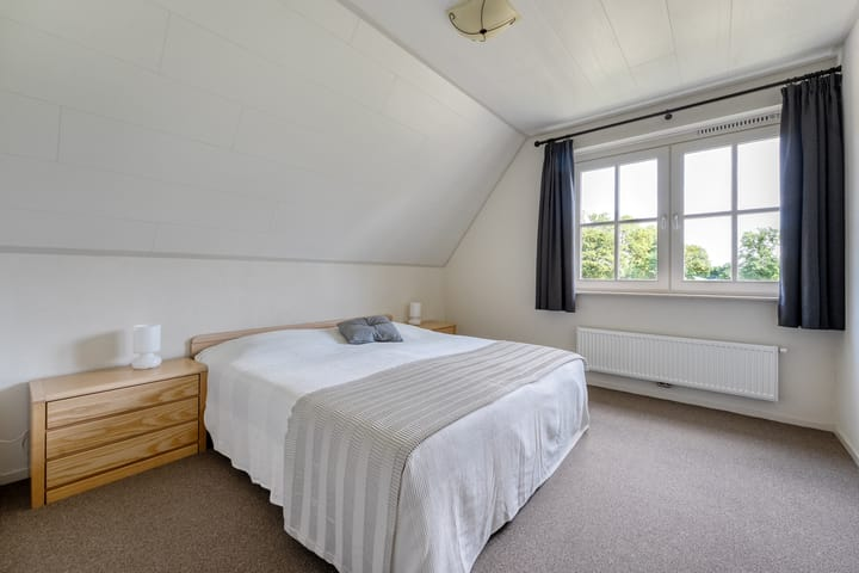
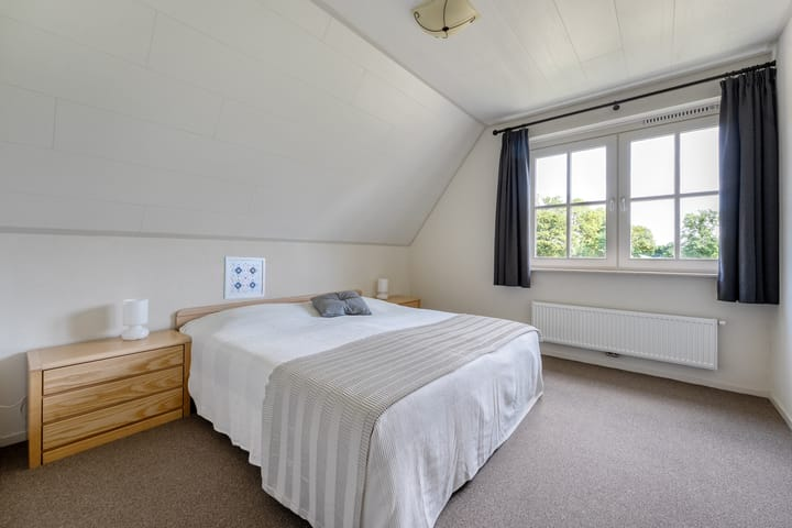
+ wall art [222,255,266,300]
